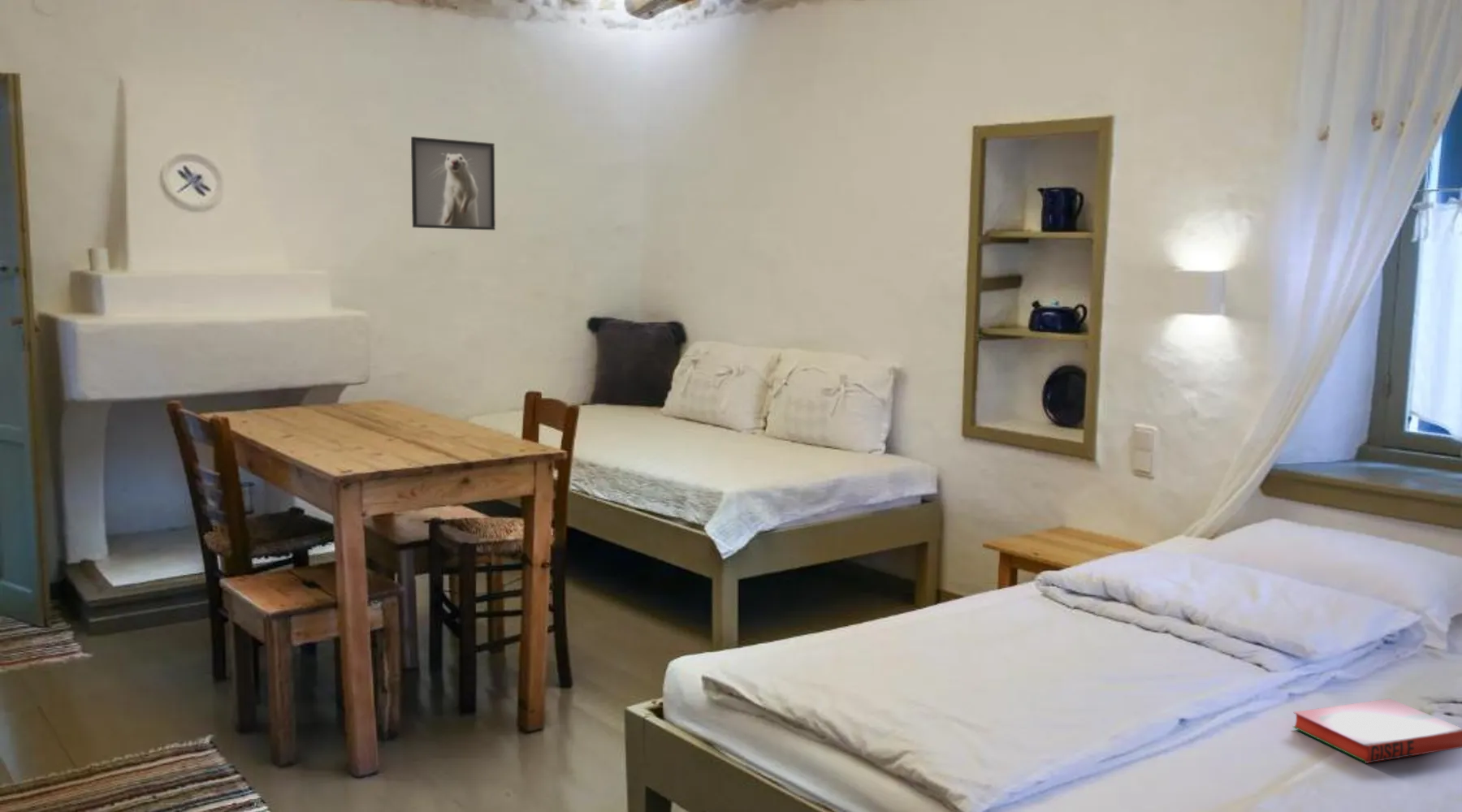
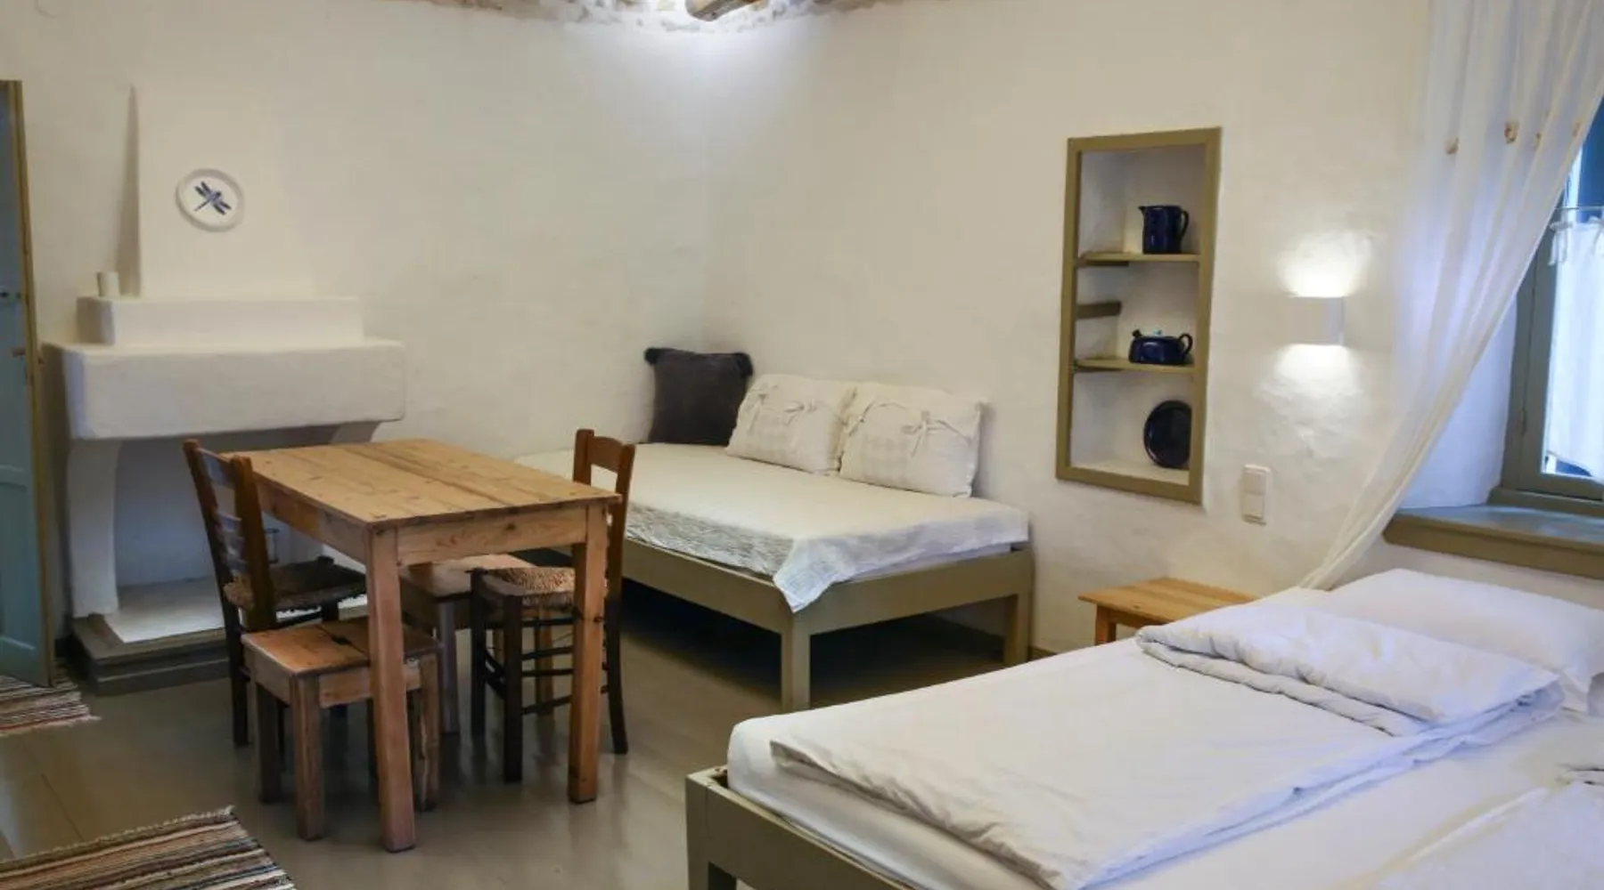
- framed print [410,136,496,231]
- hardback book [1291,698,1462,764]
